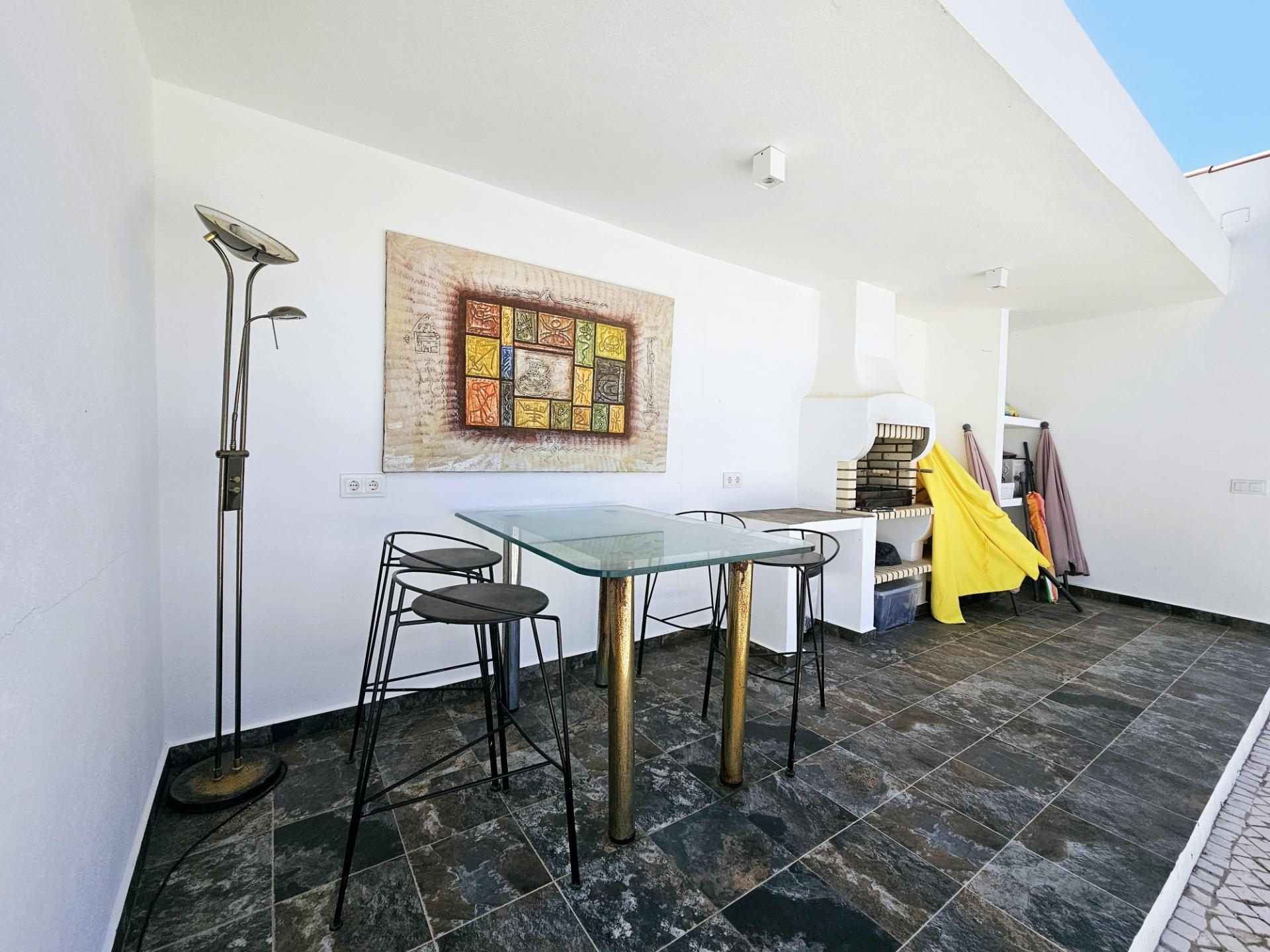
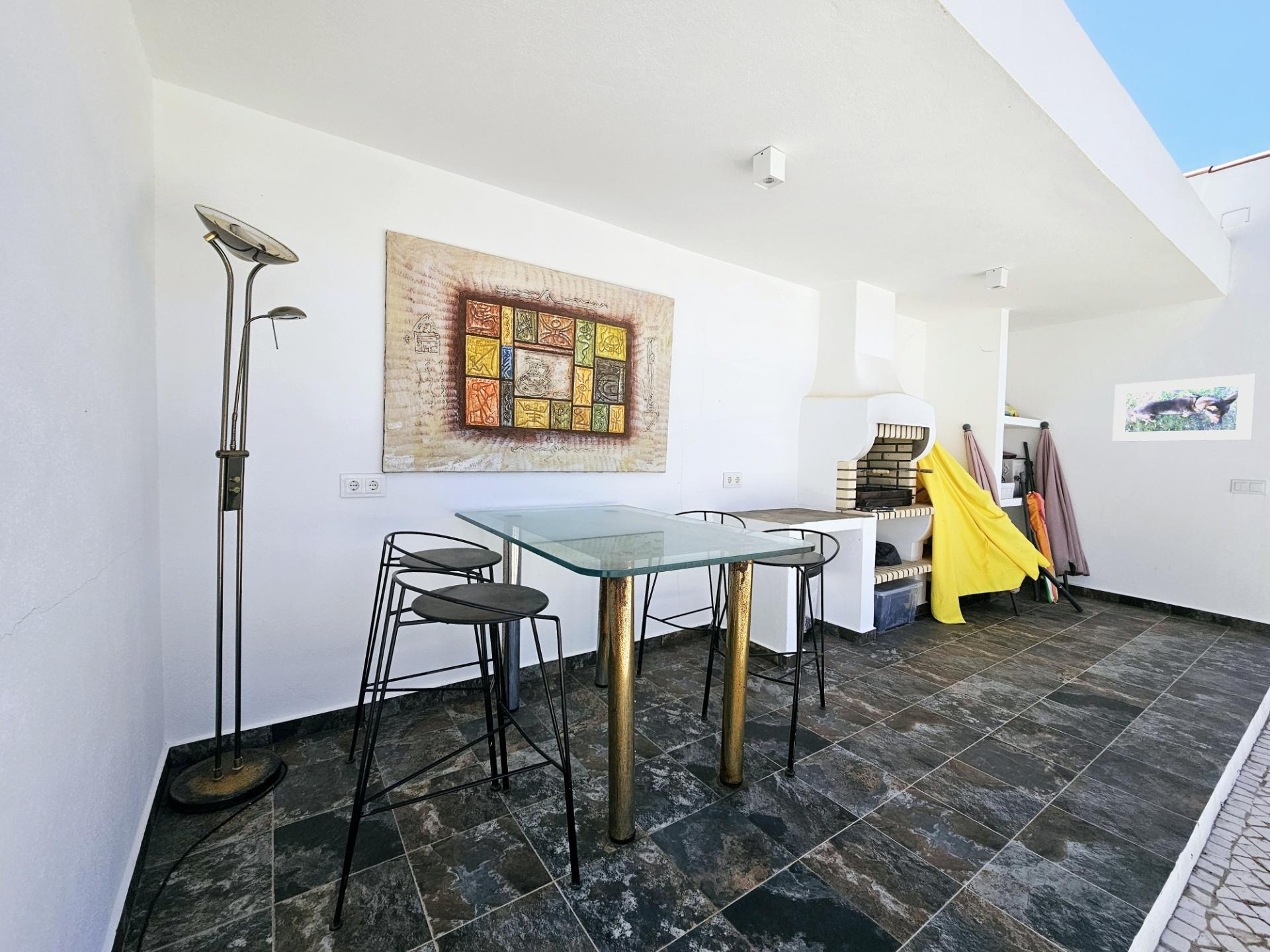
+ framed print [1112,374,1256,442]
